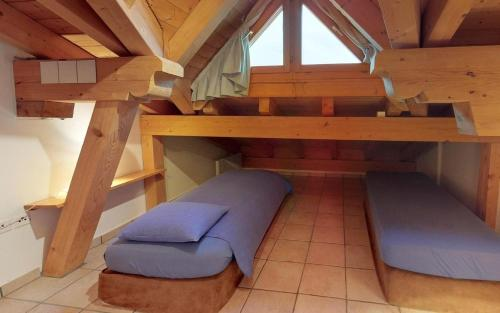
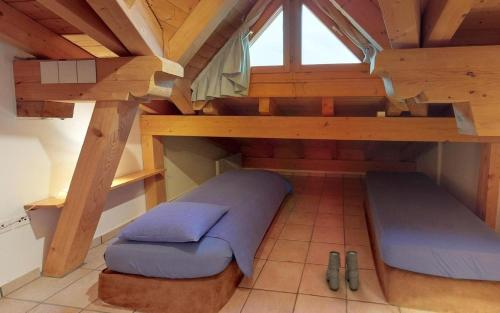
+ boots [325,250,360,291]
